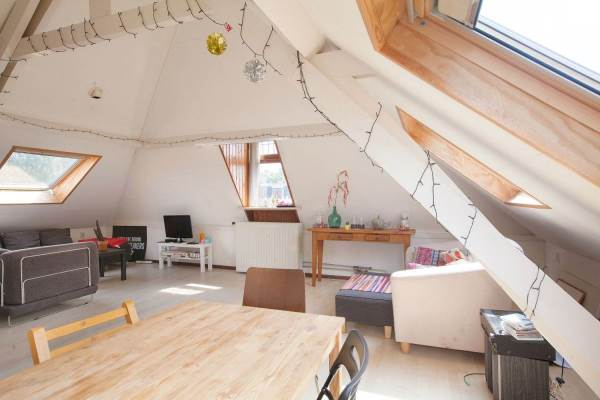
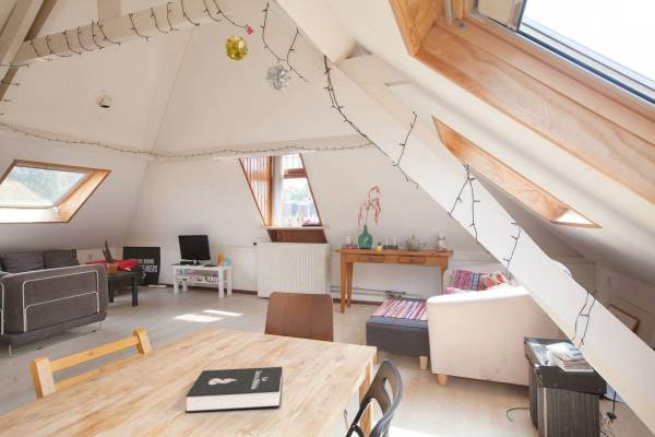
+ booklet [184,366,284,413]
